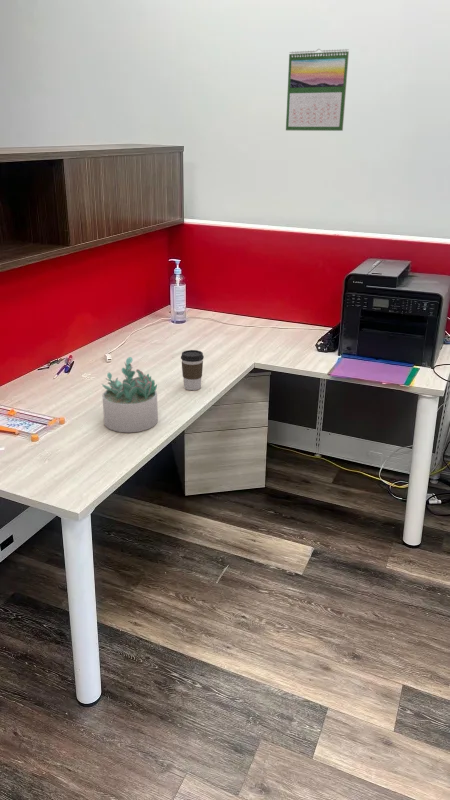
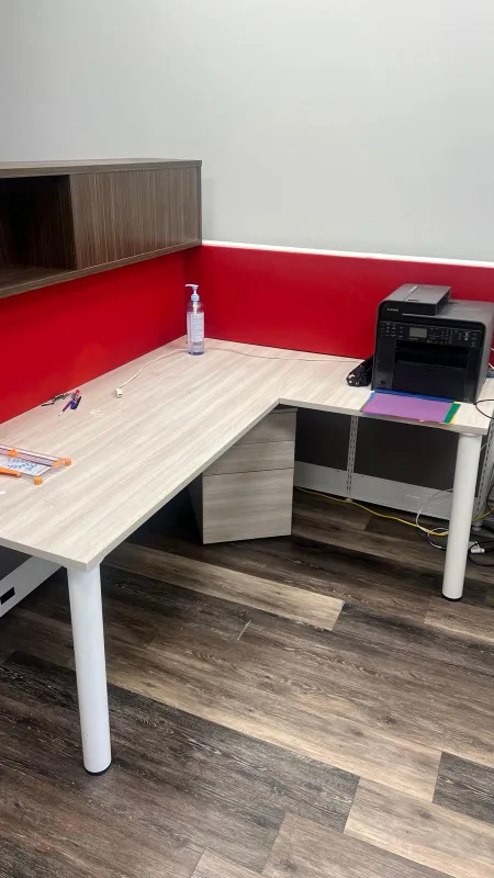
- succulent plant [101,356,159,433]
- coffee cup [180,349,205,391]
- calendar [285,48,350,132]
